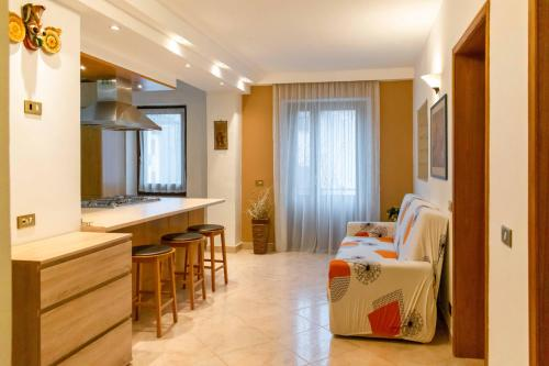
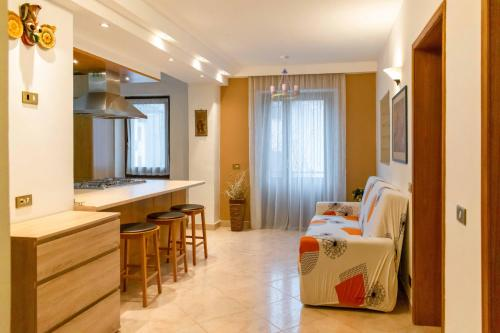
+ chandelier [269,55,301,102]
